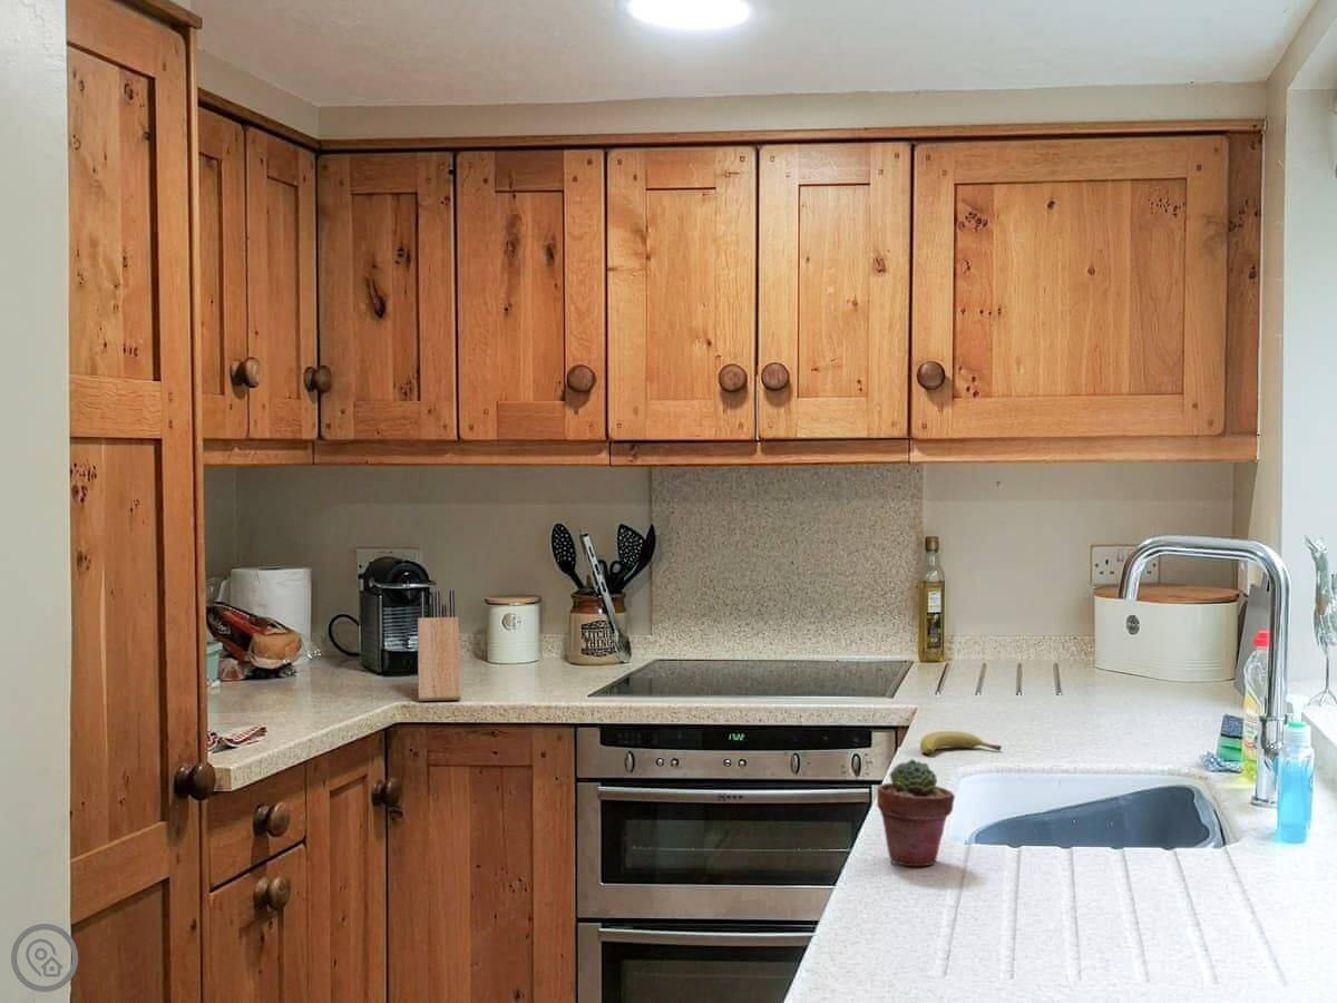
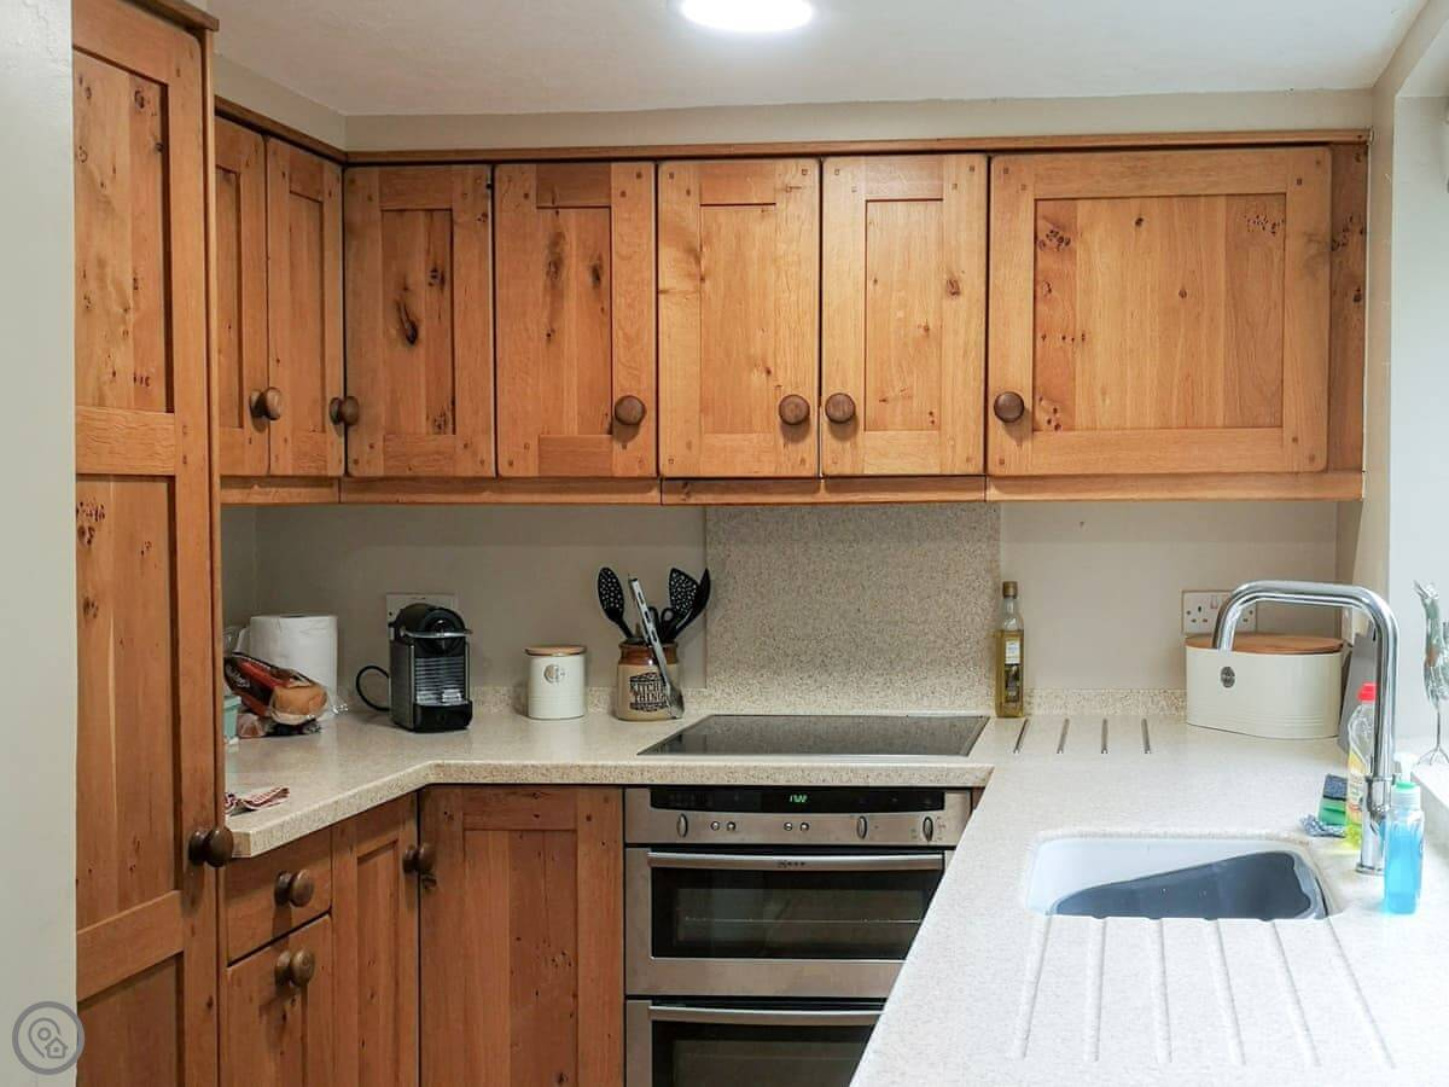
- fruit [919,730,1003,754]
- potted succulent [876,758,956,867]
- knife block [417,590,461,702]
